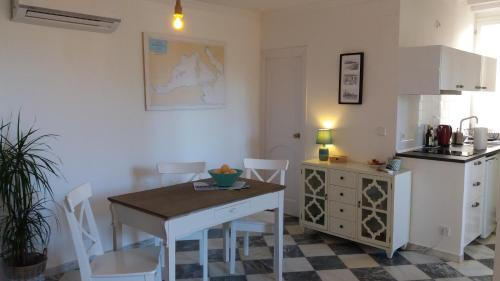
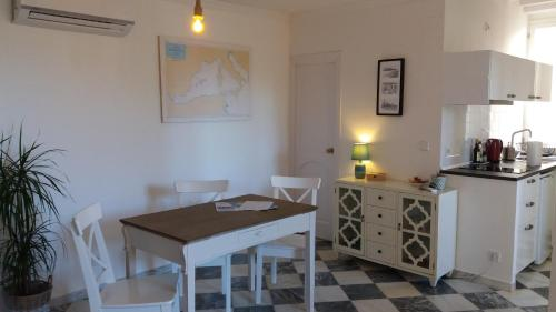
- fruit bowl [206,163,245,187]
